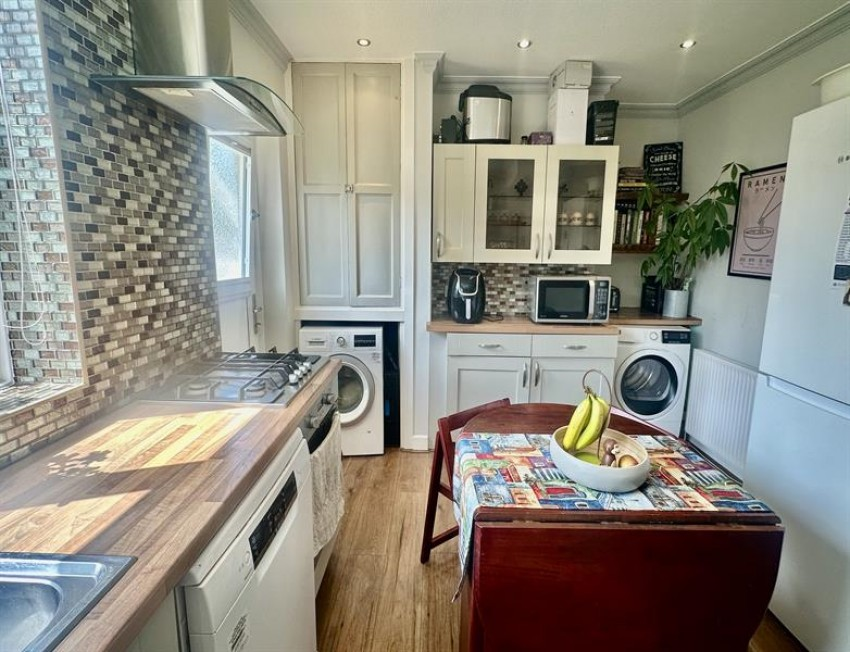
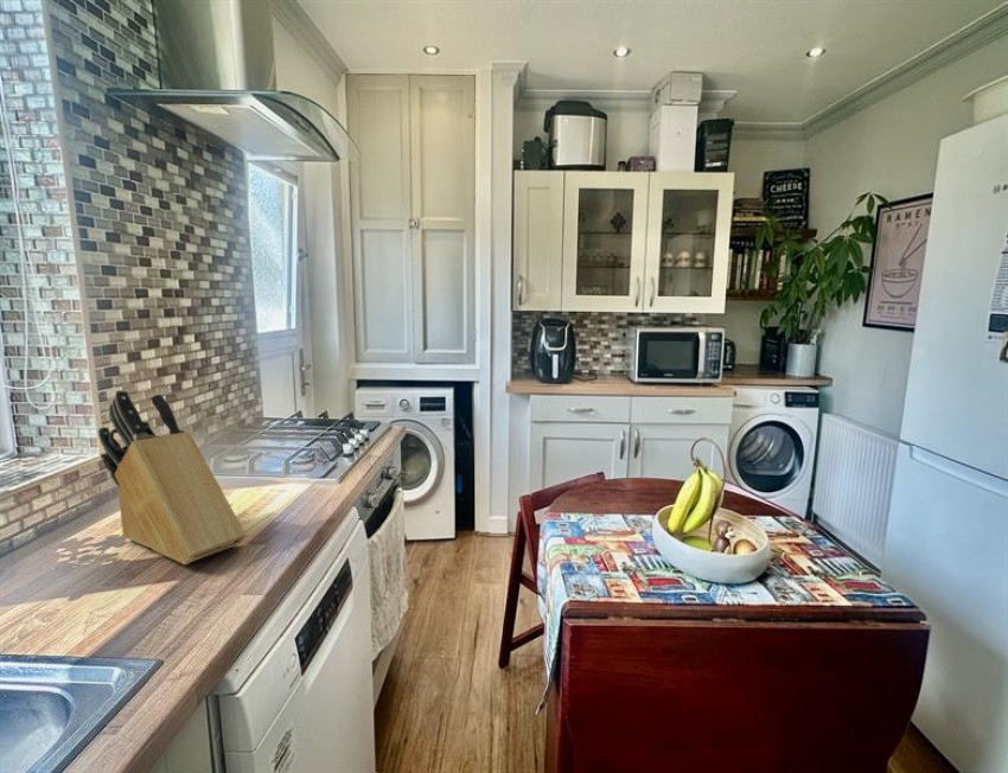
+ knife block [97,389,248,566]
